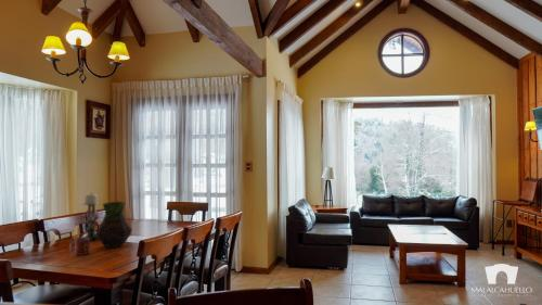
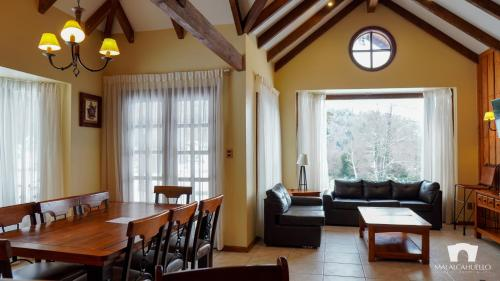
- mug [68,237,91,256]
- candle holder [80,192,102,242]
- vase [95,201,133,249]
